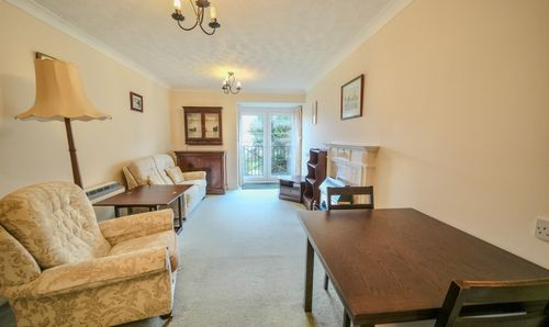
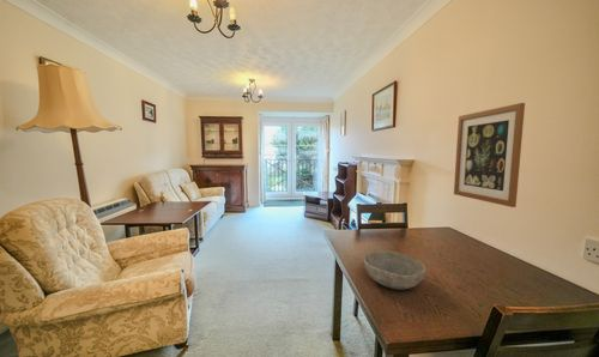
+ bowl [362,250,428,291]
+ wall art [453,102,526,208]
